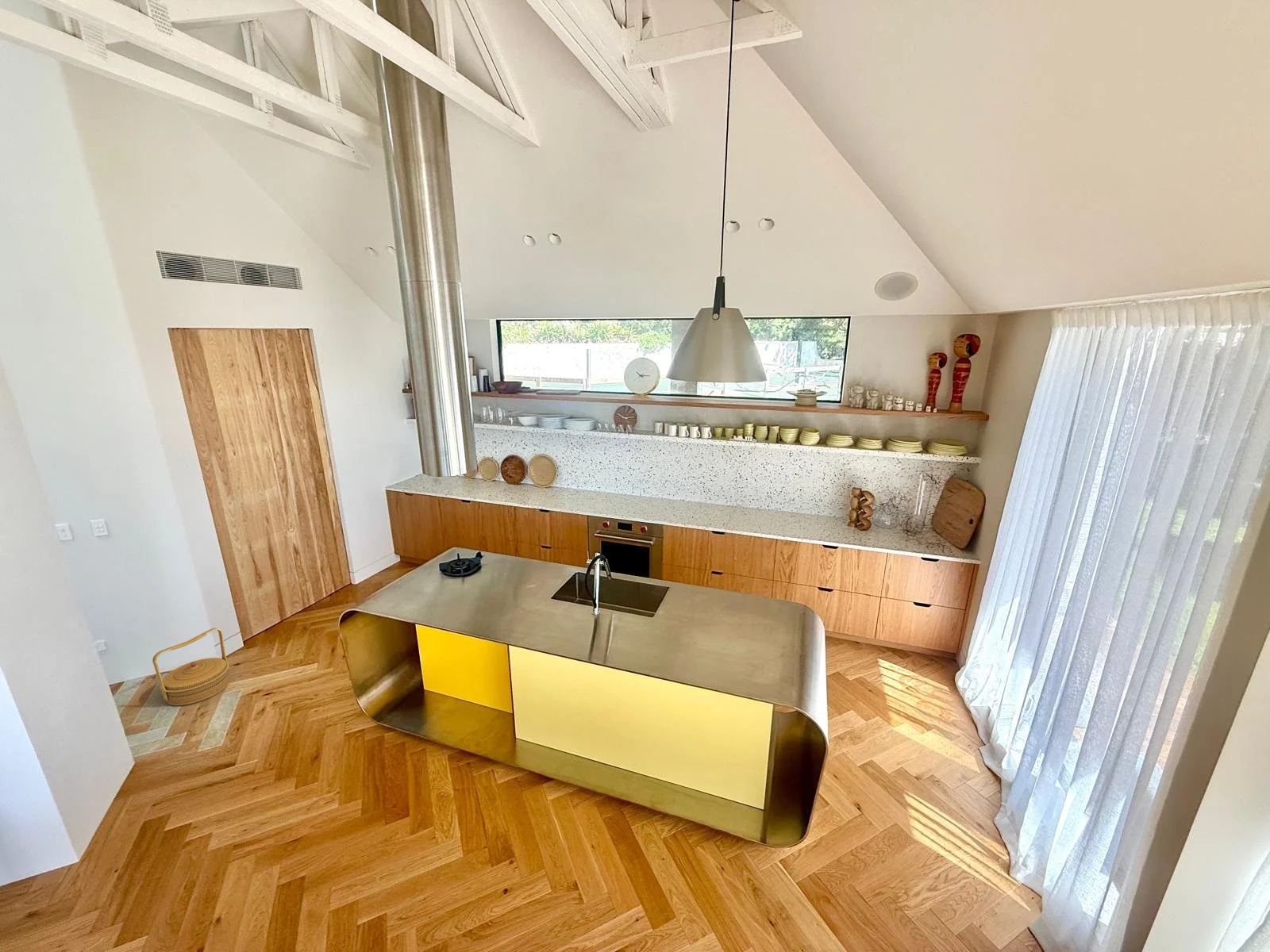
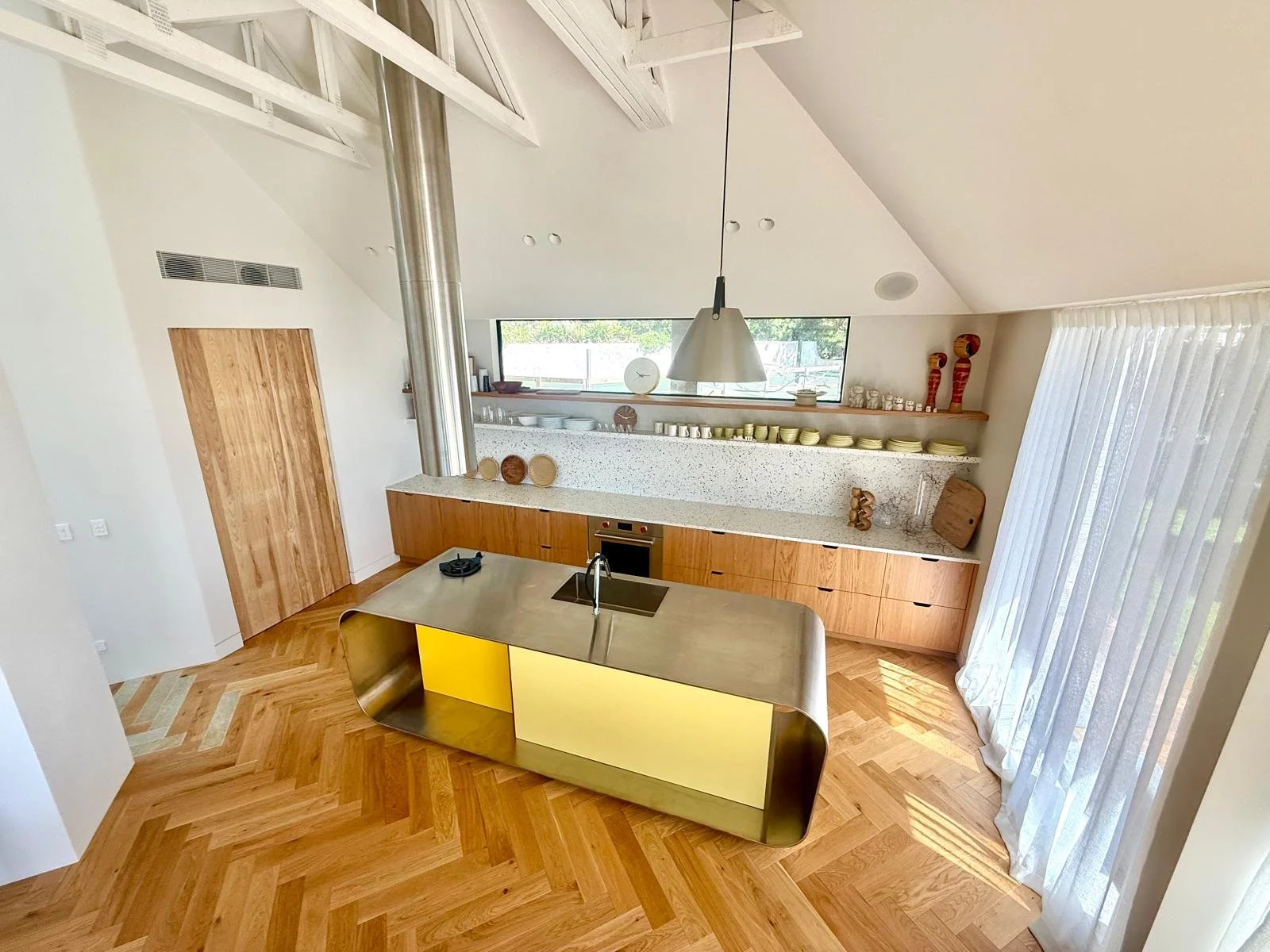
- basket [152,628,231,707]
